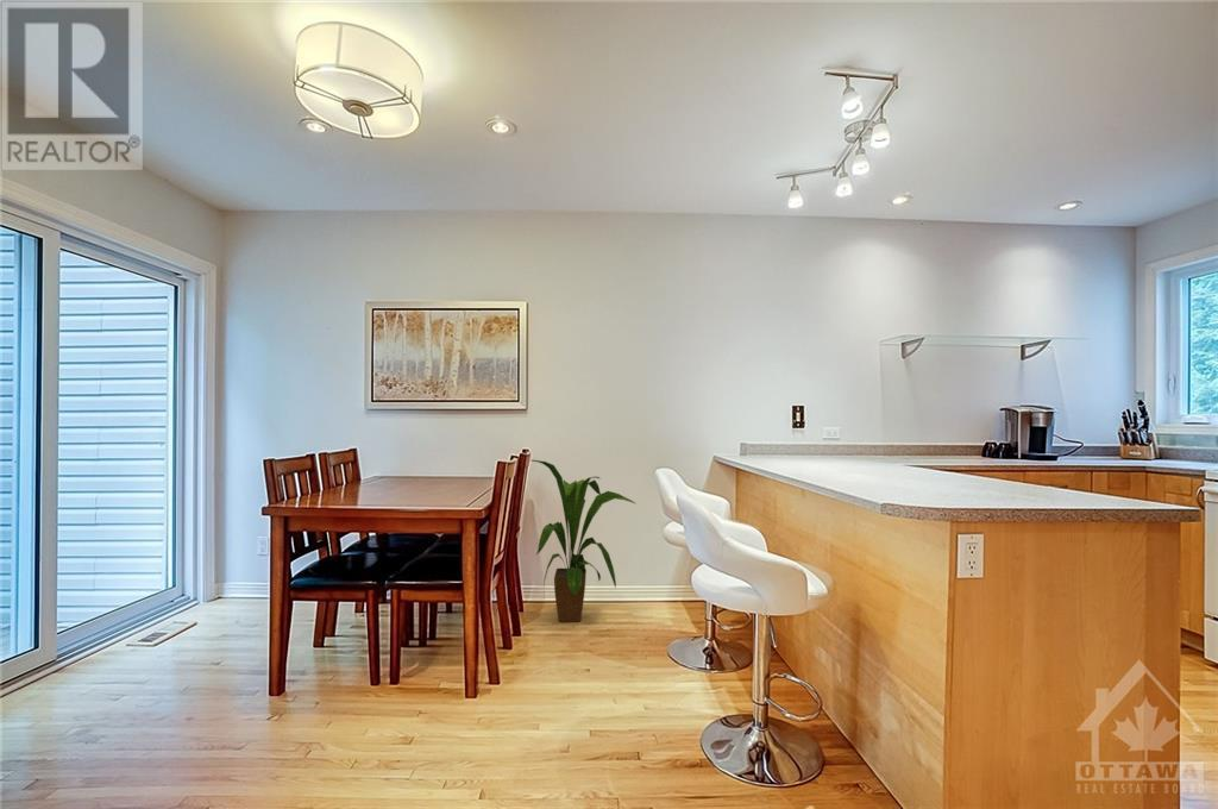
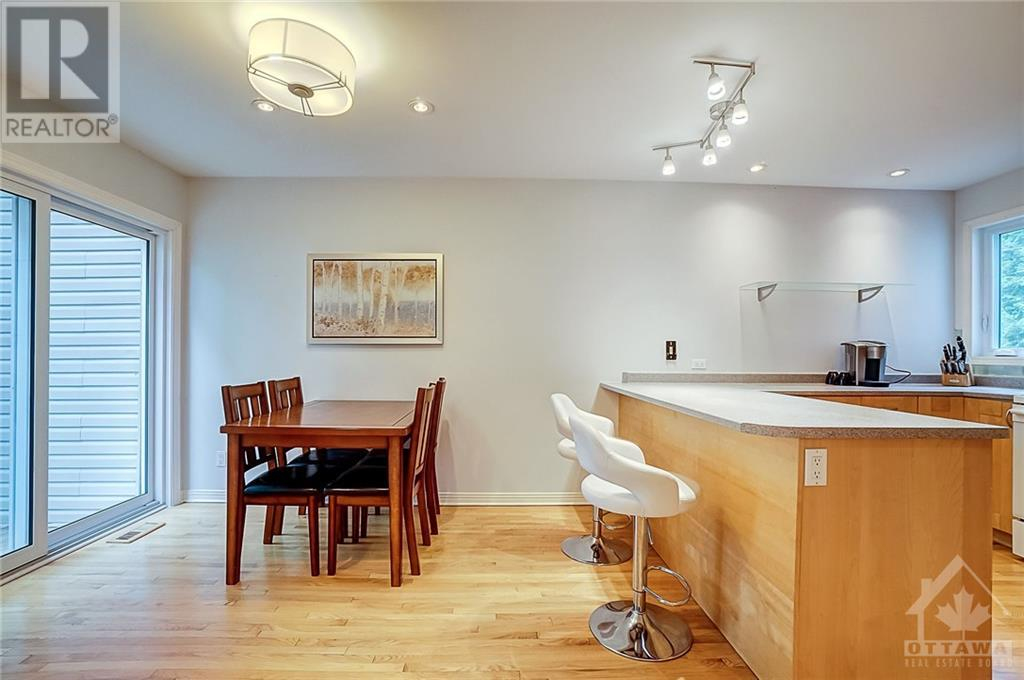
- house plant [530,459,638,623]
